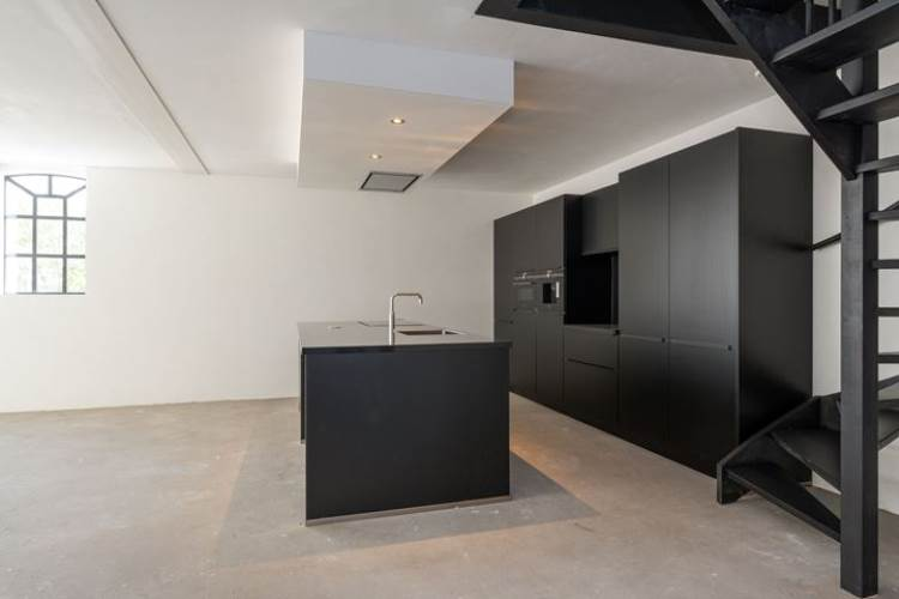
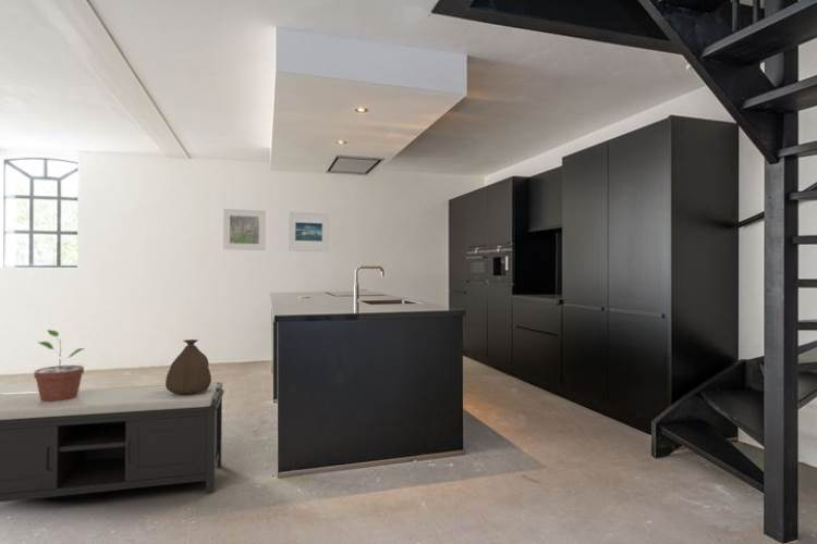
+ bench [0,381,225,503]
+ bag [164,338,212,395]
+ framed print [222,208,267,251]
+ potted plant [33,329,86,403]
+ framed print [288,211,330,252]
